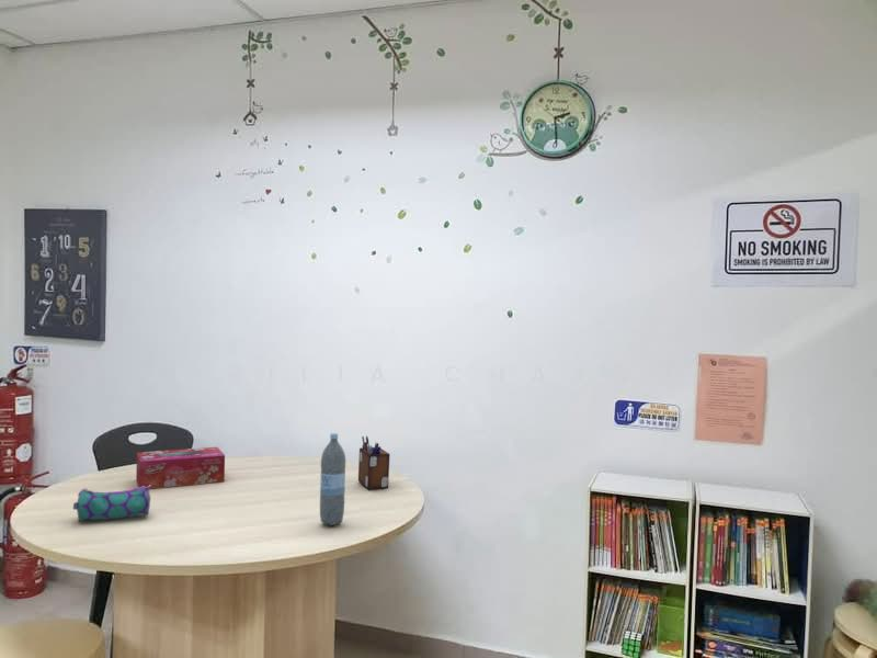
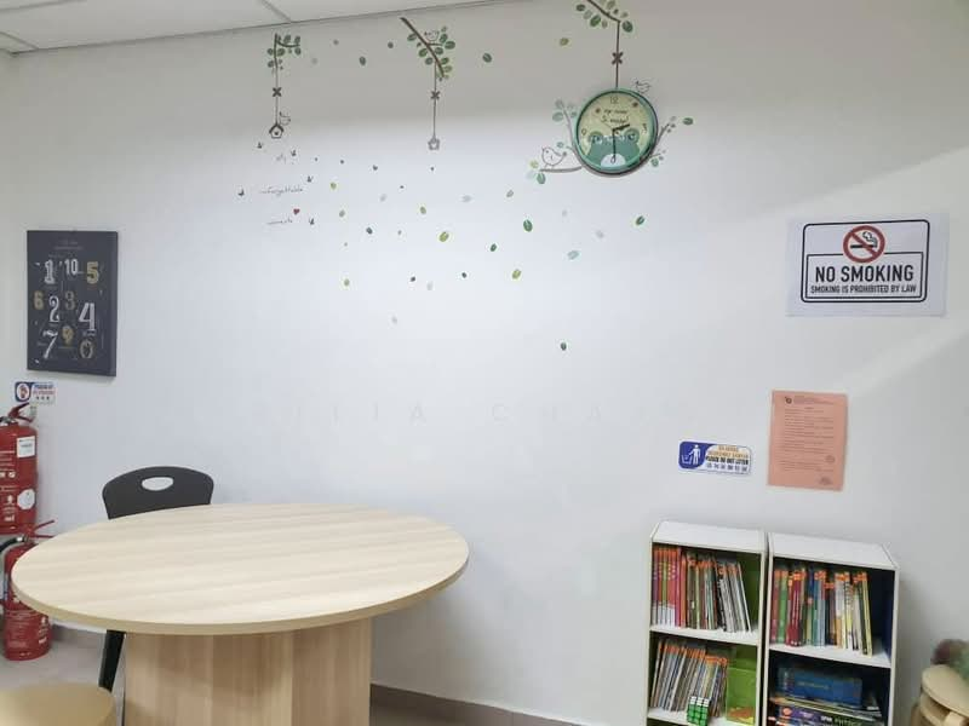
- desk organizer [357,434,391,490]
- water bottle [319,432,346,526]
- tissue box [135,446,226,490]
- pencil case [72,485,151,522]
